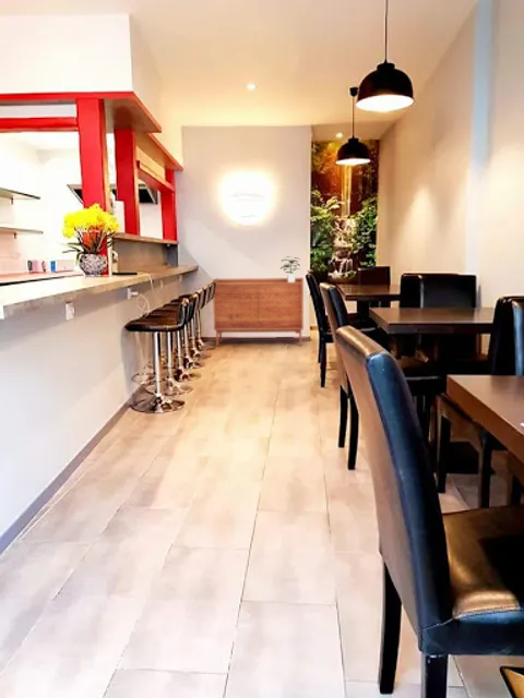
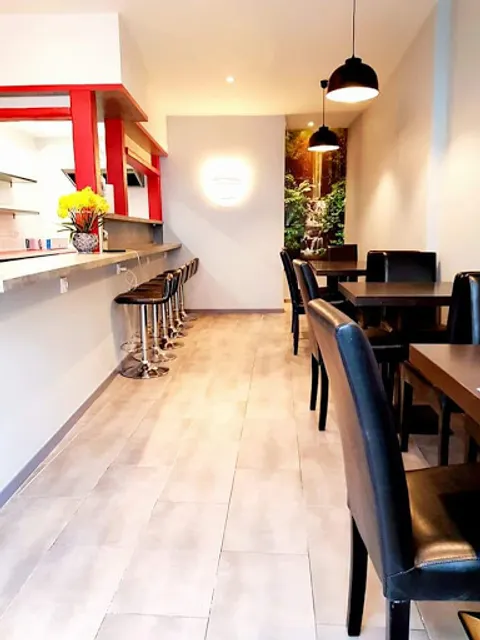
- sideboard [212,277,305,347]
- potted plant [279,255,302,282]
